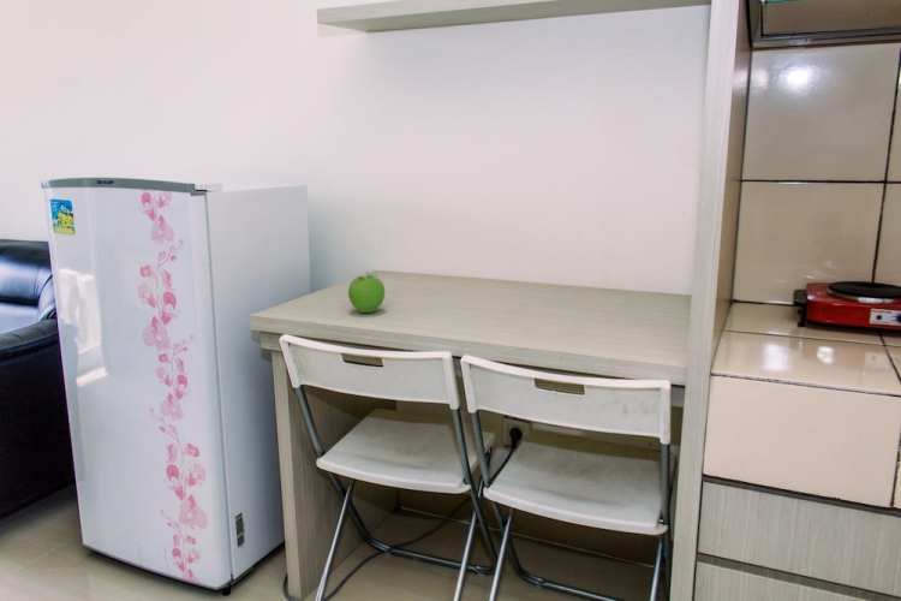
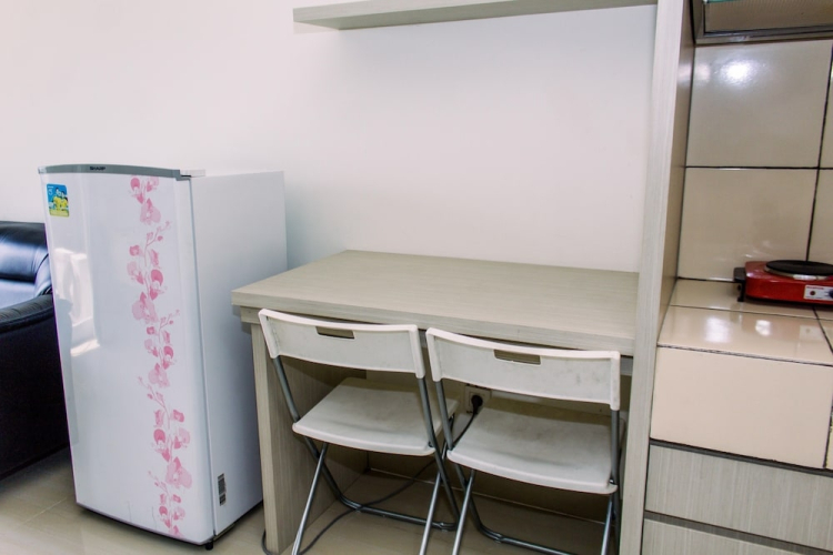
- fruit [347,272,386,314]
